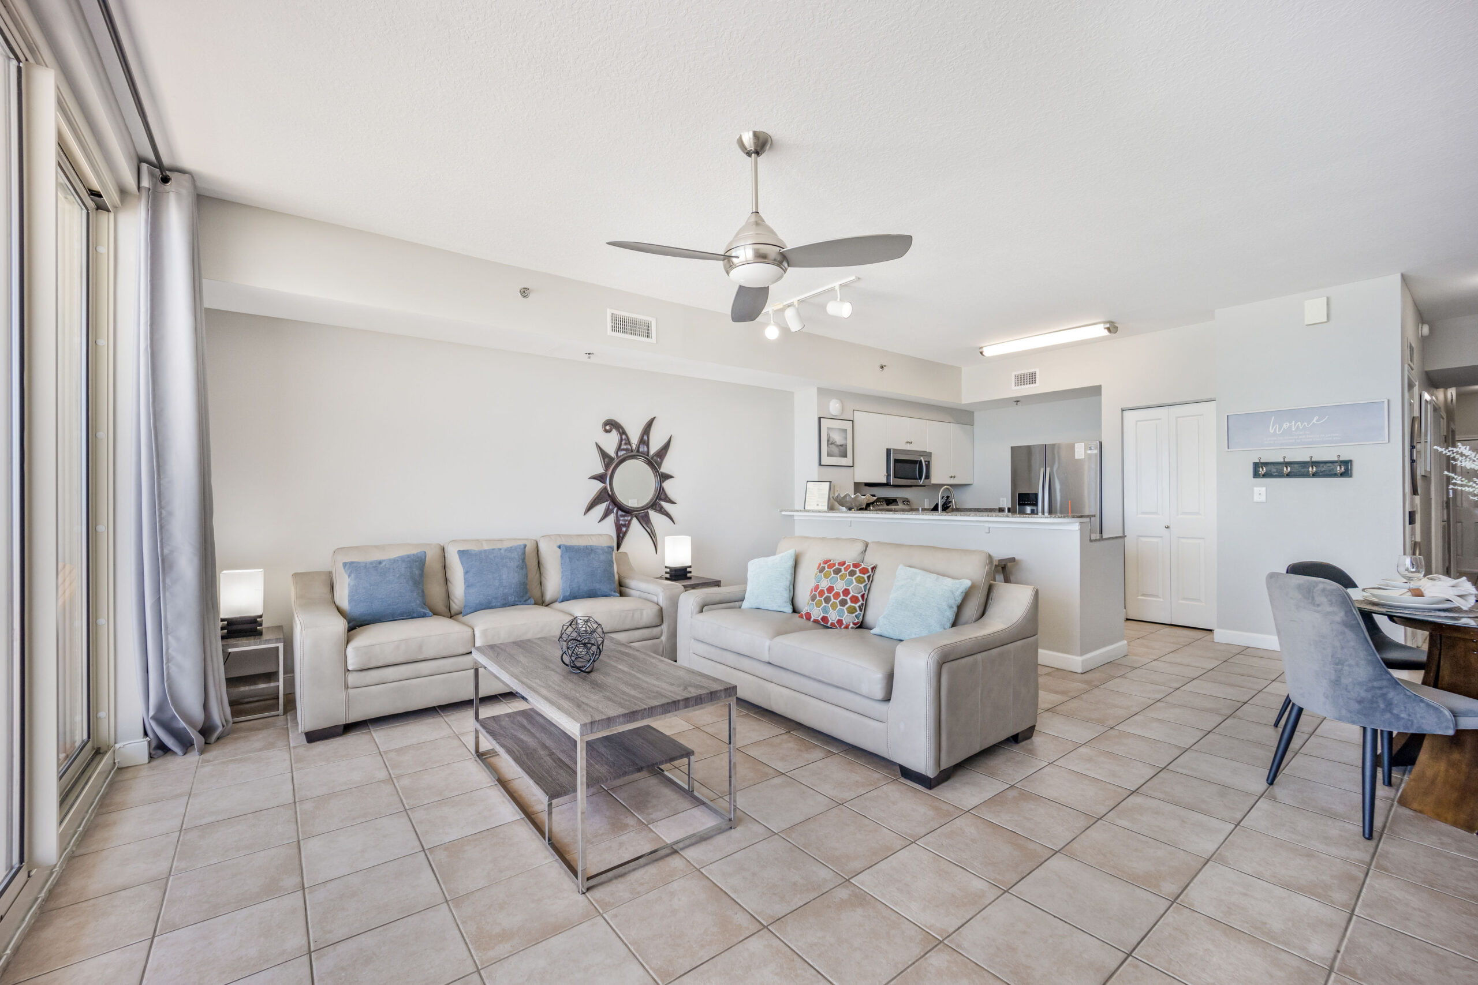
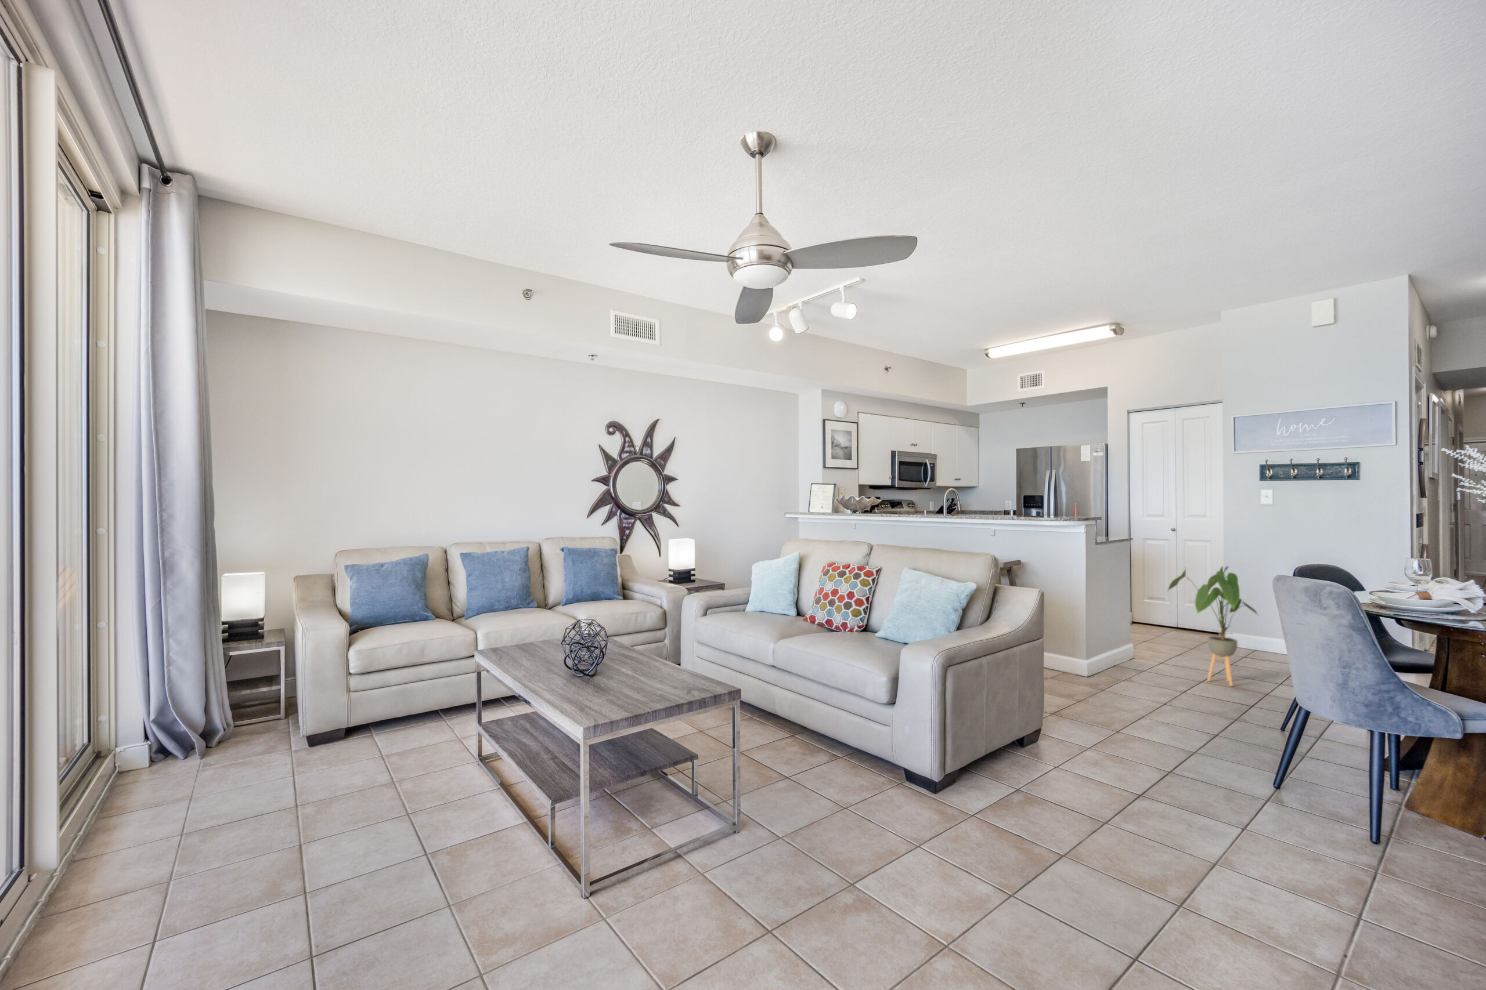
+ house plant [1166,566,1259,686]
